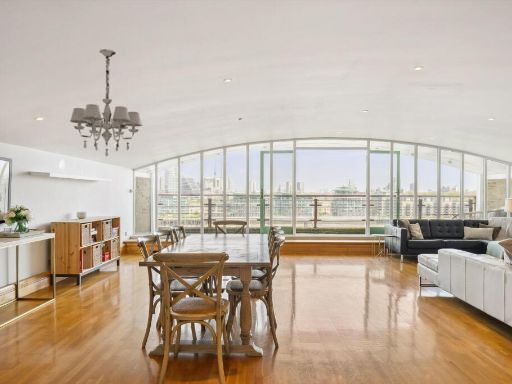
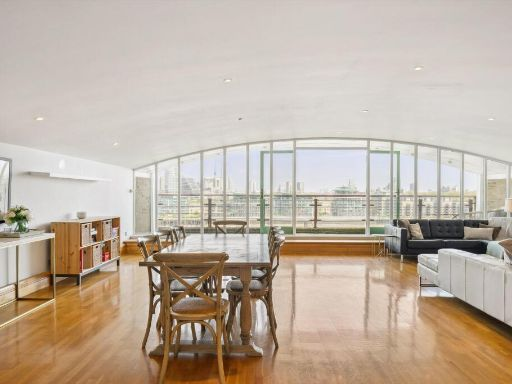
- chandelier [69,48,143,158]
